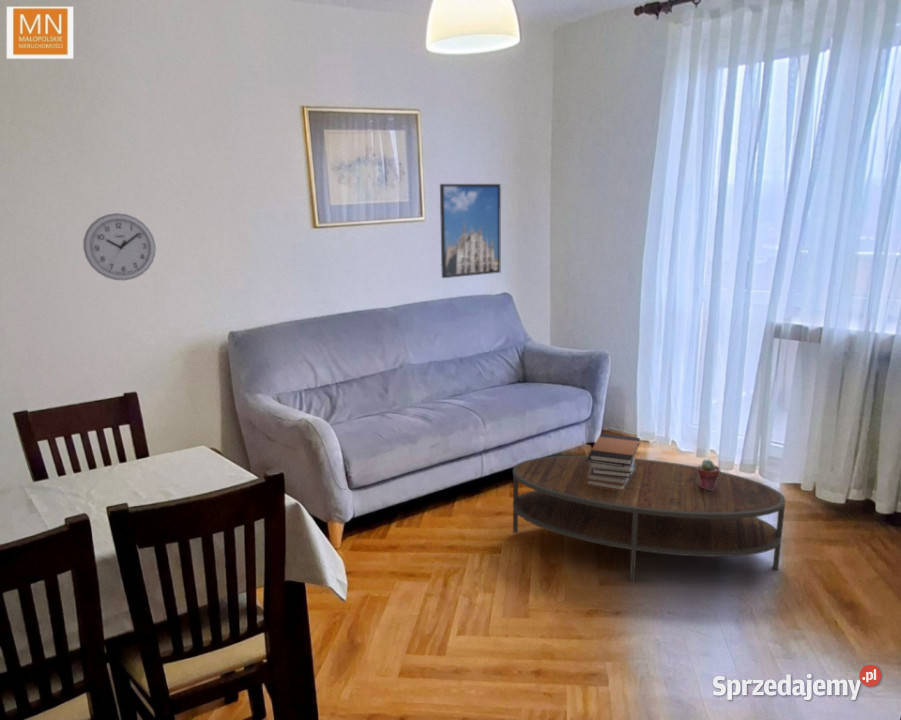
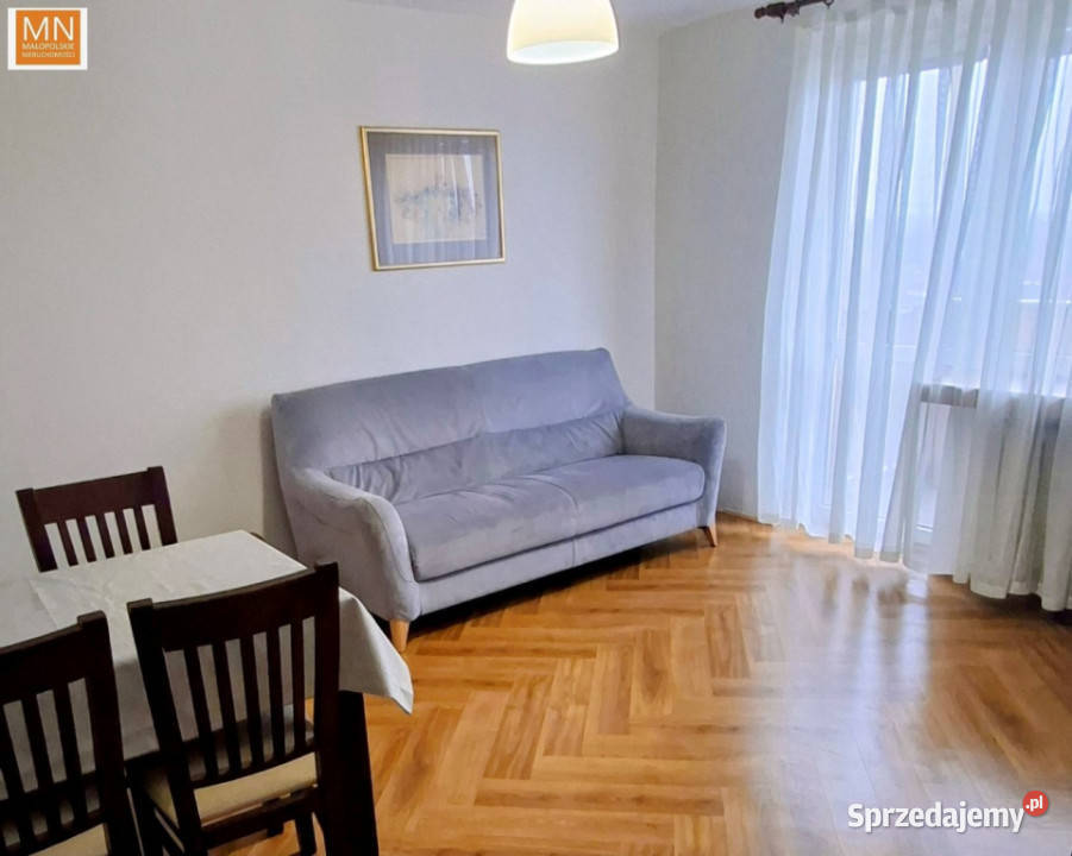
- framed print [439,183,502,279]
- potted succulent [696,459,721,490]
- book stack [586,433,641,491]
- coffee table [512,455,786,583]
- wall clock [82,212,157,281]
